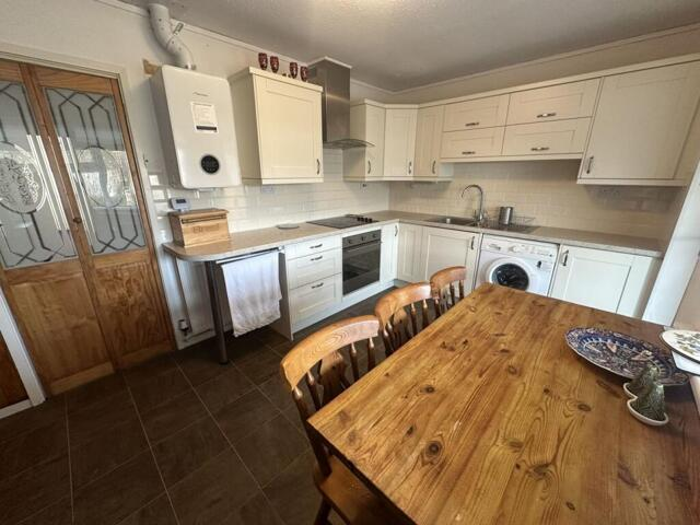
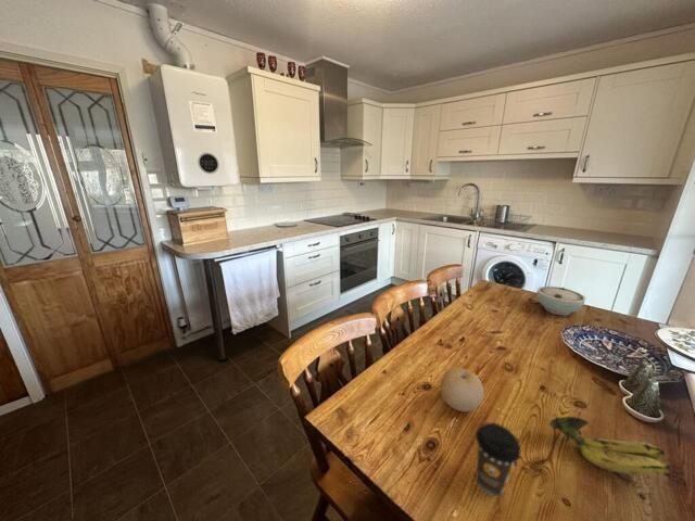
+ banana [548,414,672,476]
+ fruit [440,366,485,412]
+ coffee cup [475,422,521,497]
+ bowl [535,285,586,316]
